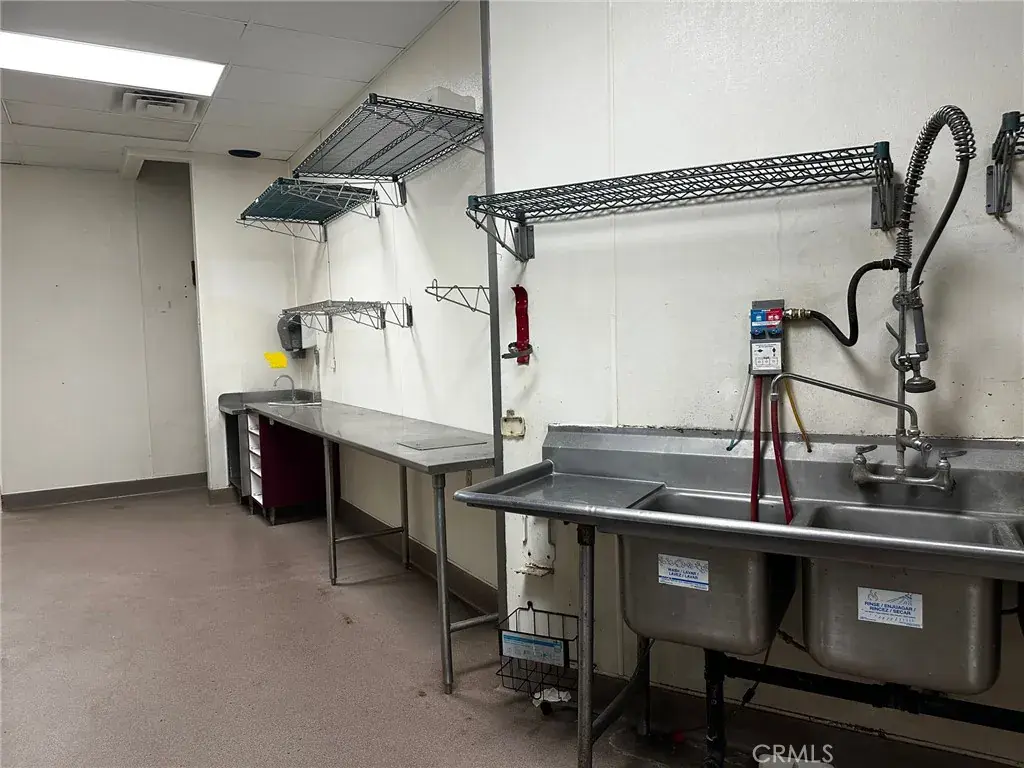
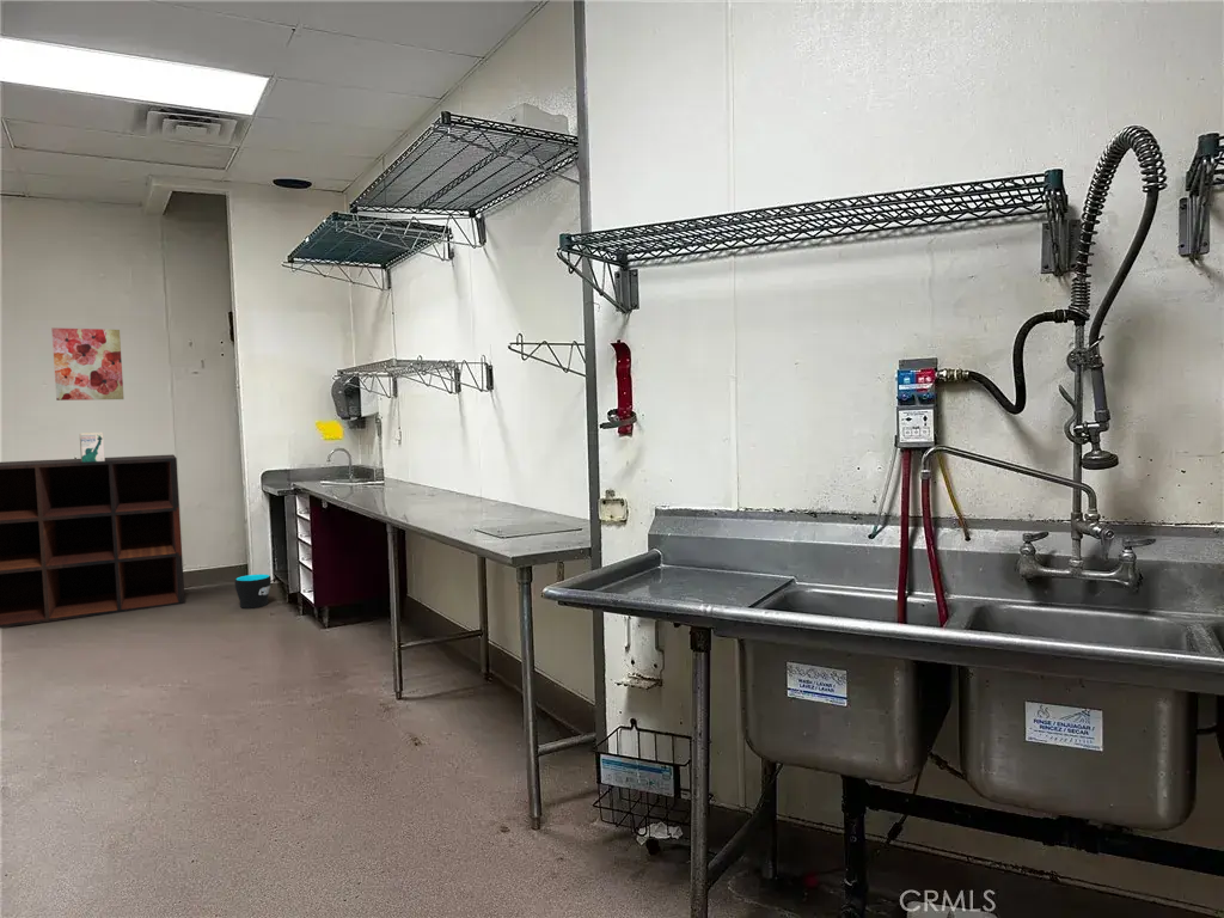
+ wall art [50,326,126,402]
+ shelving unit [0,453,186,629]
+ cup sleeve [234,573,273,610]
+ books [79,432,106,463]
